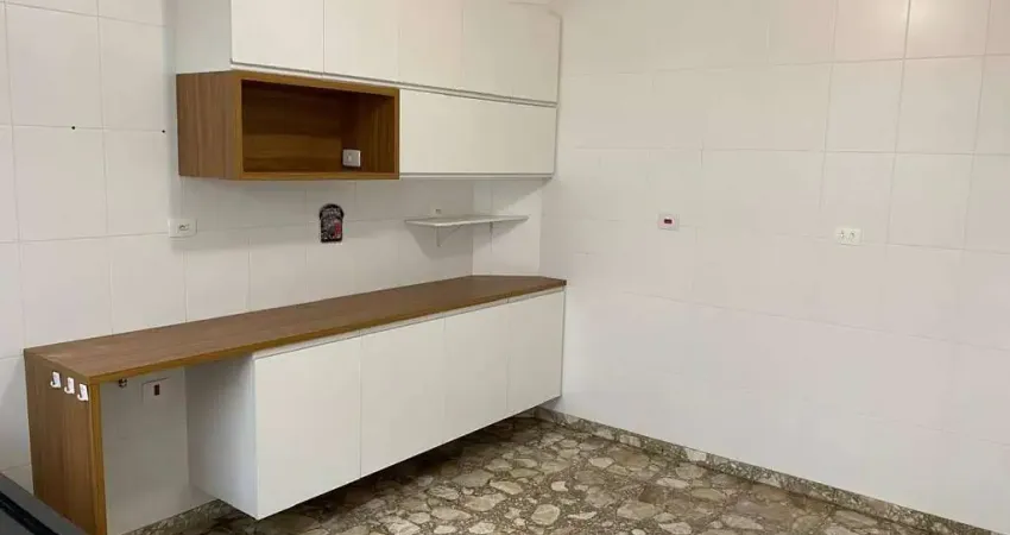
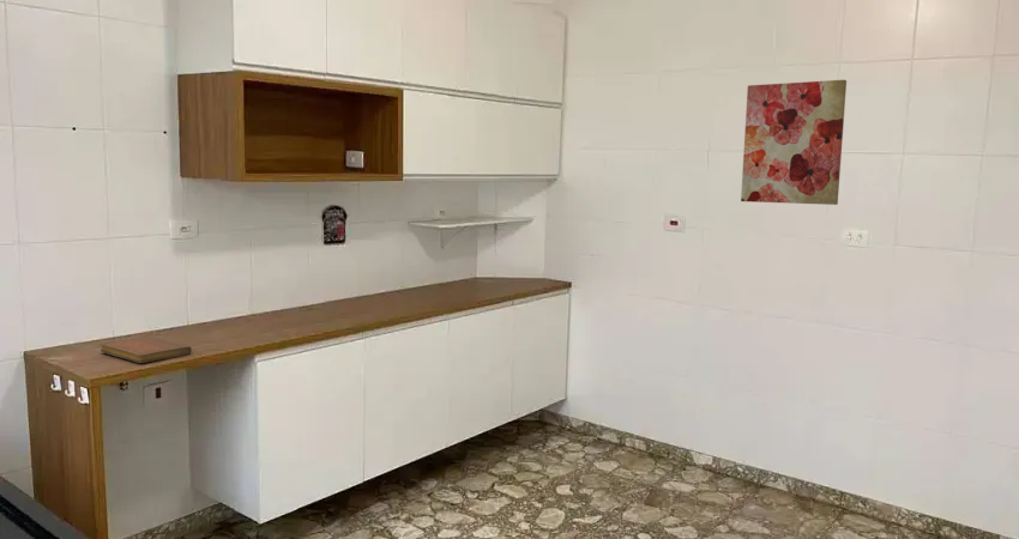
+ wall art [740,79,848,206]
+ notebook [98,335,193,364]
